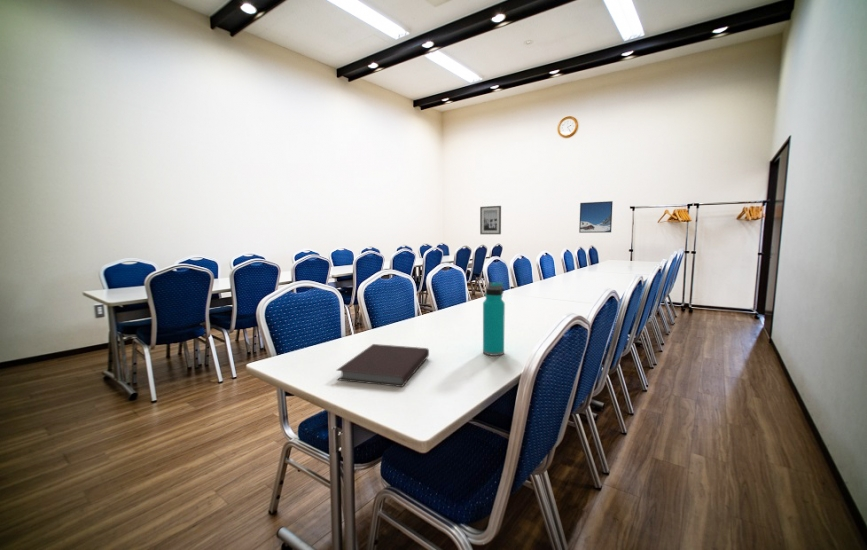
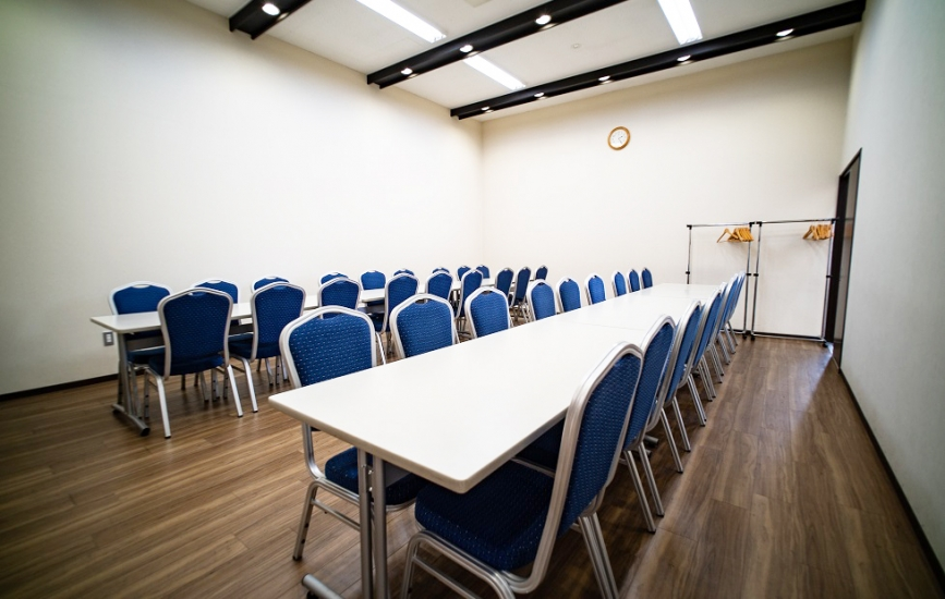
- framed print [578,200,614,234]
- water bottle [482,281,506,357]
- wall art [479,205,502,235]
- notebook [335,343,430,388]
